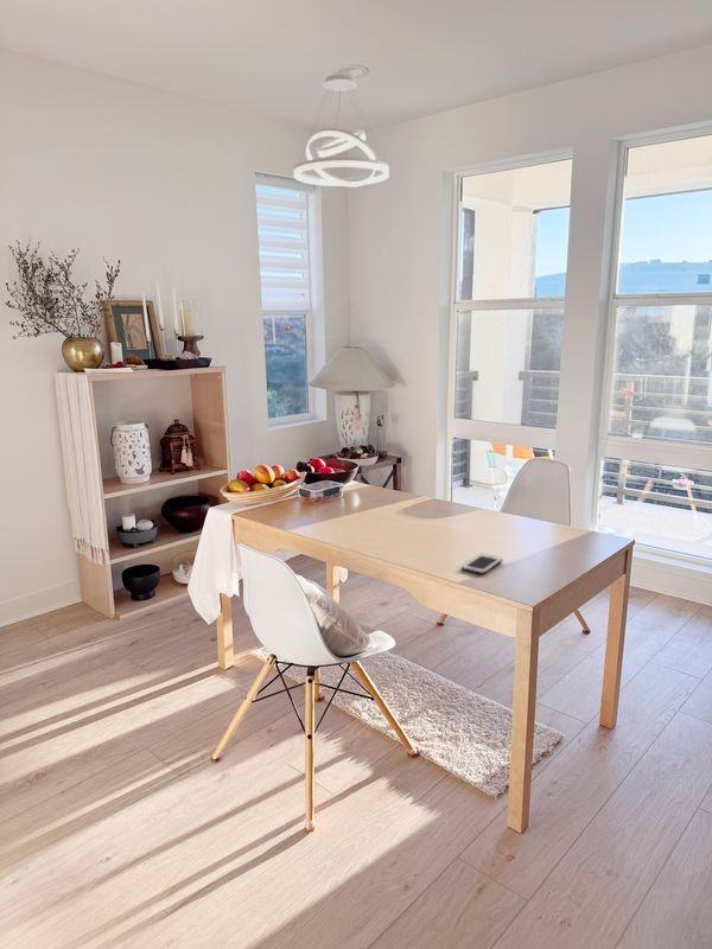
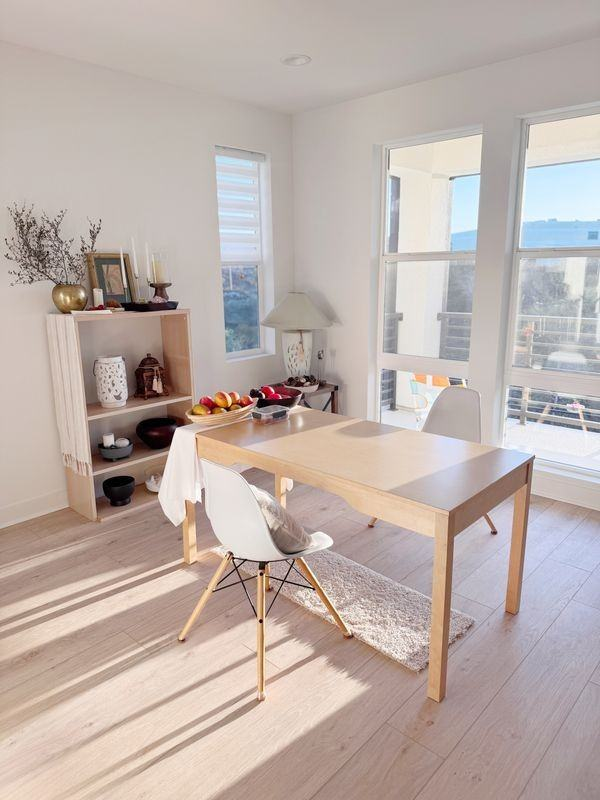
- cell phone [460,553,503,575]
- pendant light [293,74,390,189]
